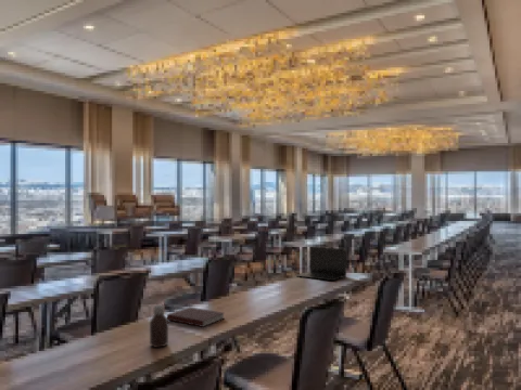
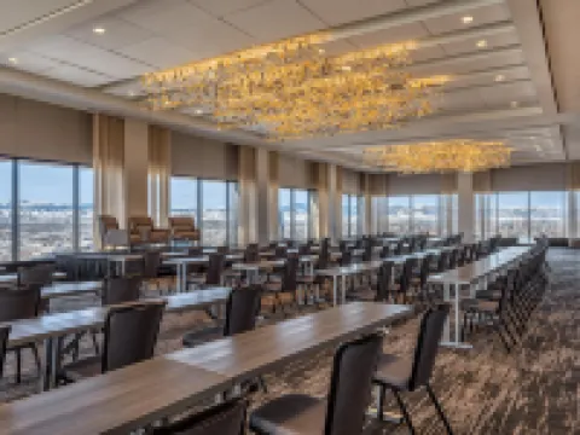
- bottle [149,304,169,349]
- laptop [294,245,347,282]
- notebook [166,307,225,328]
